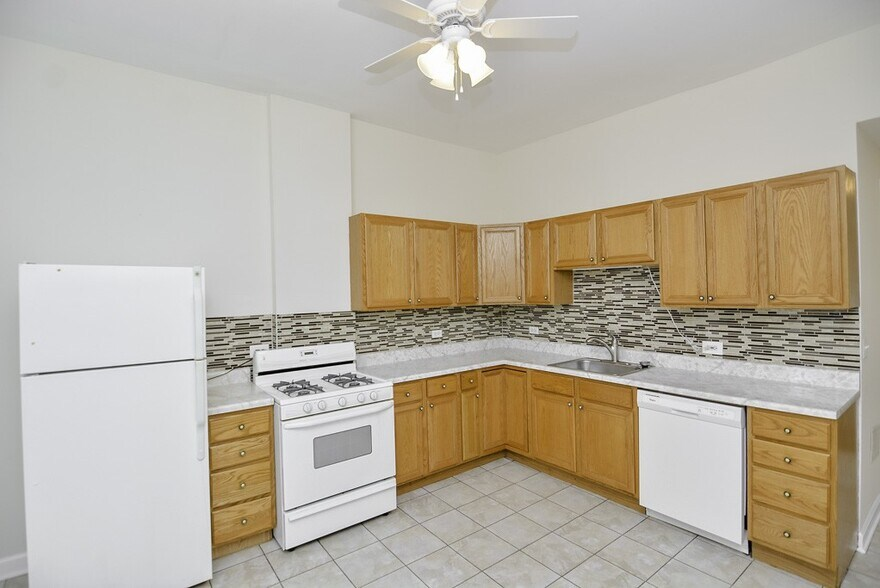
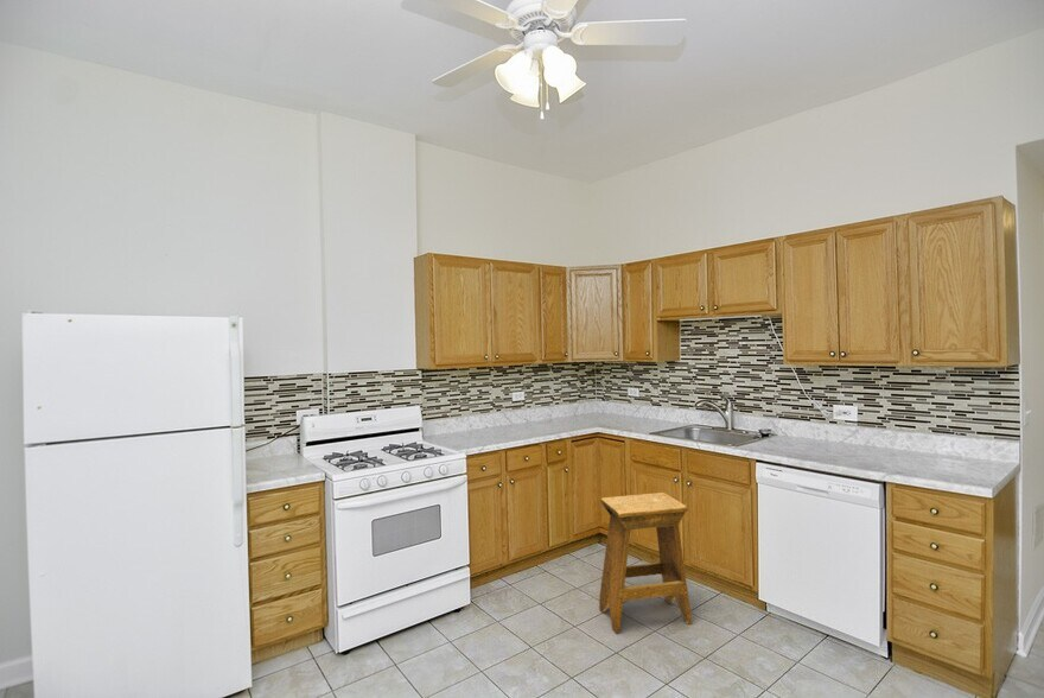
+ stool [598,491,693,634]
